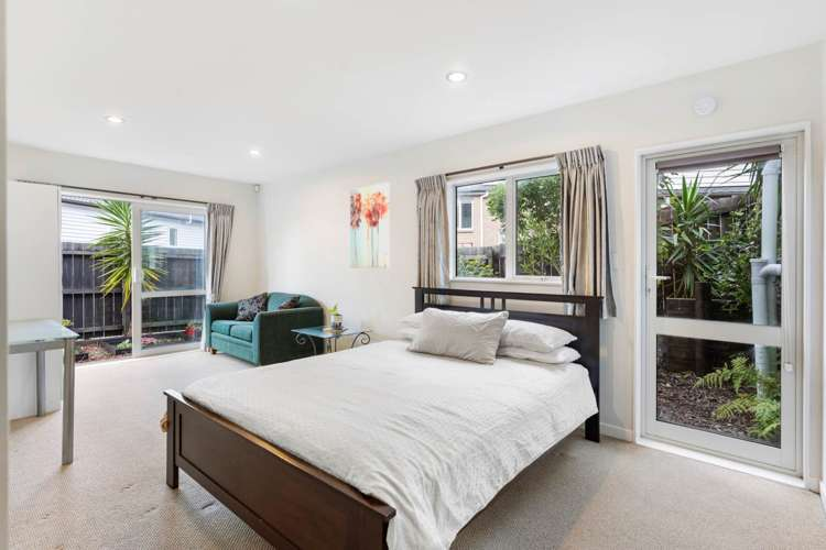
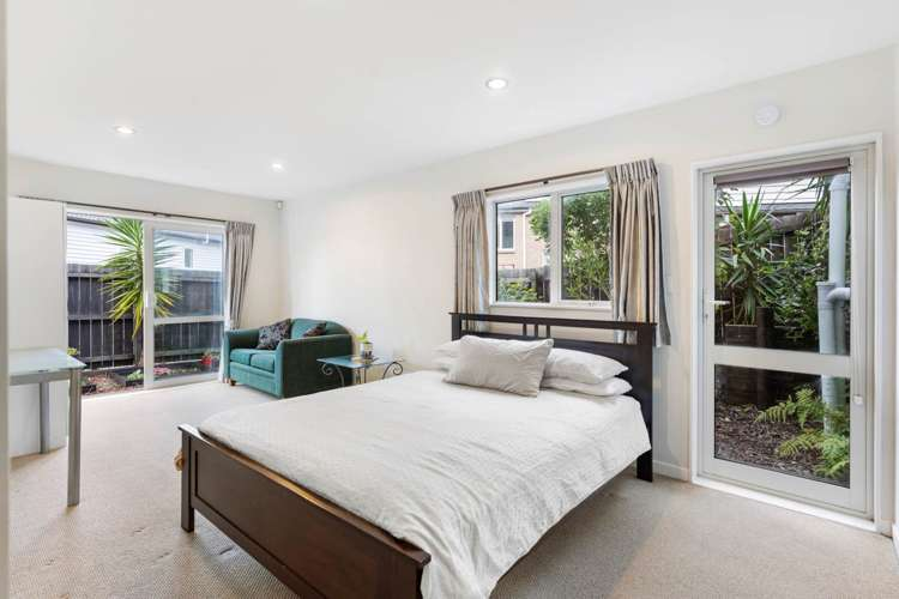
- wall art [349,182,391,268]
